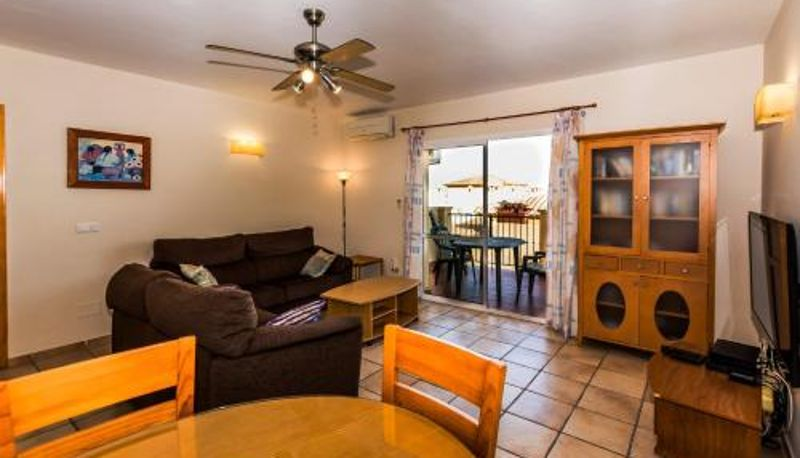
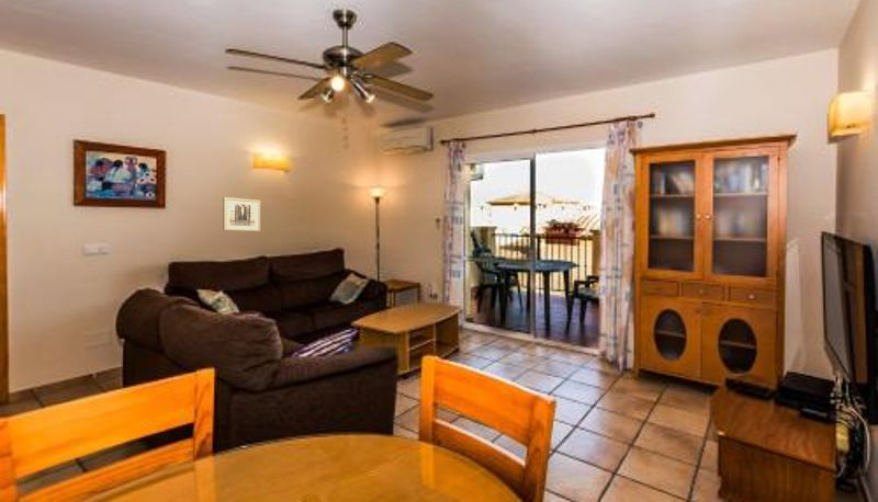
+ wall art [223,196,261,232]
